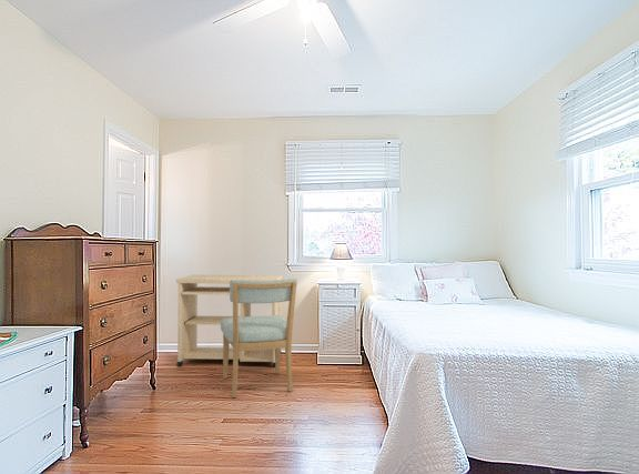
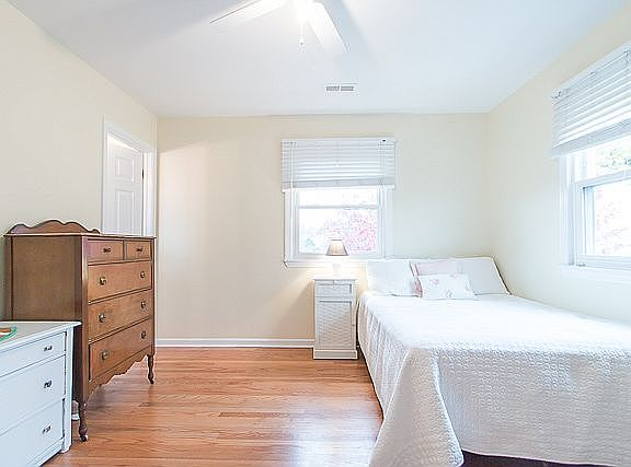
- desk [175,274,284,369]
- chair [220,278,298,399]
